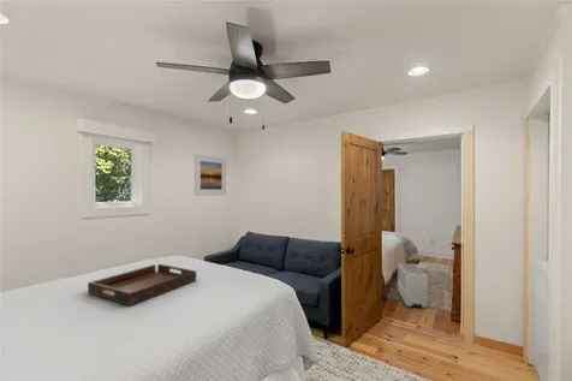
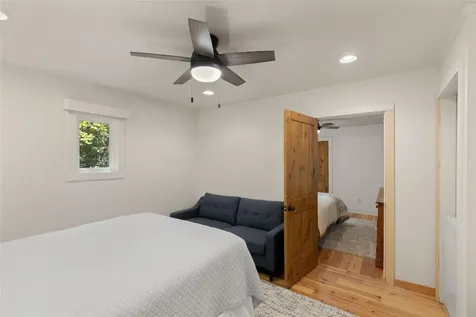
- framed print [193,153,227,197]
- air purifier [397,262,429,310]
- serving tray [87,263,197,306]
